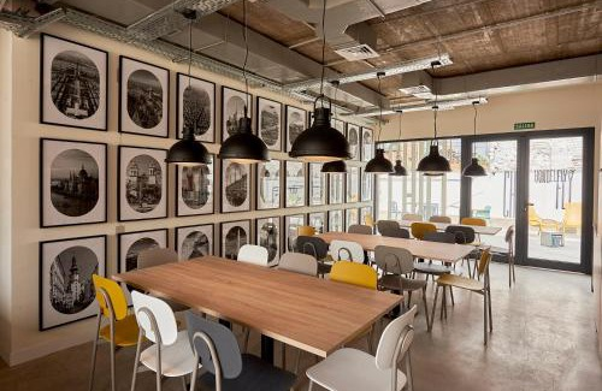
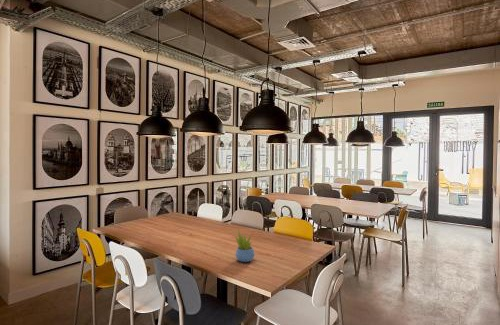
+ succulent plant [233,230,256,263]
